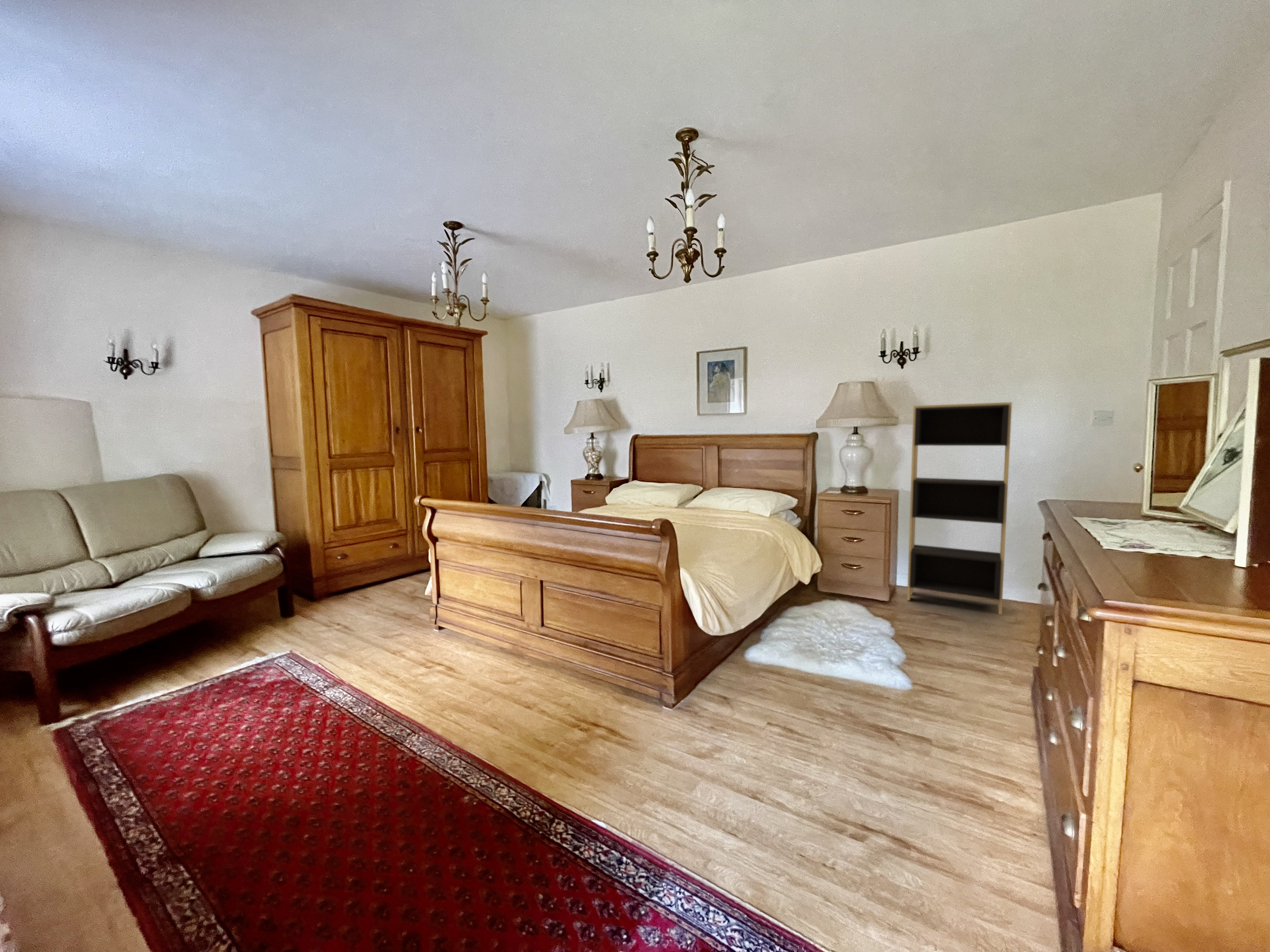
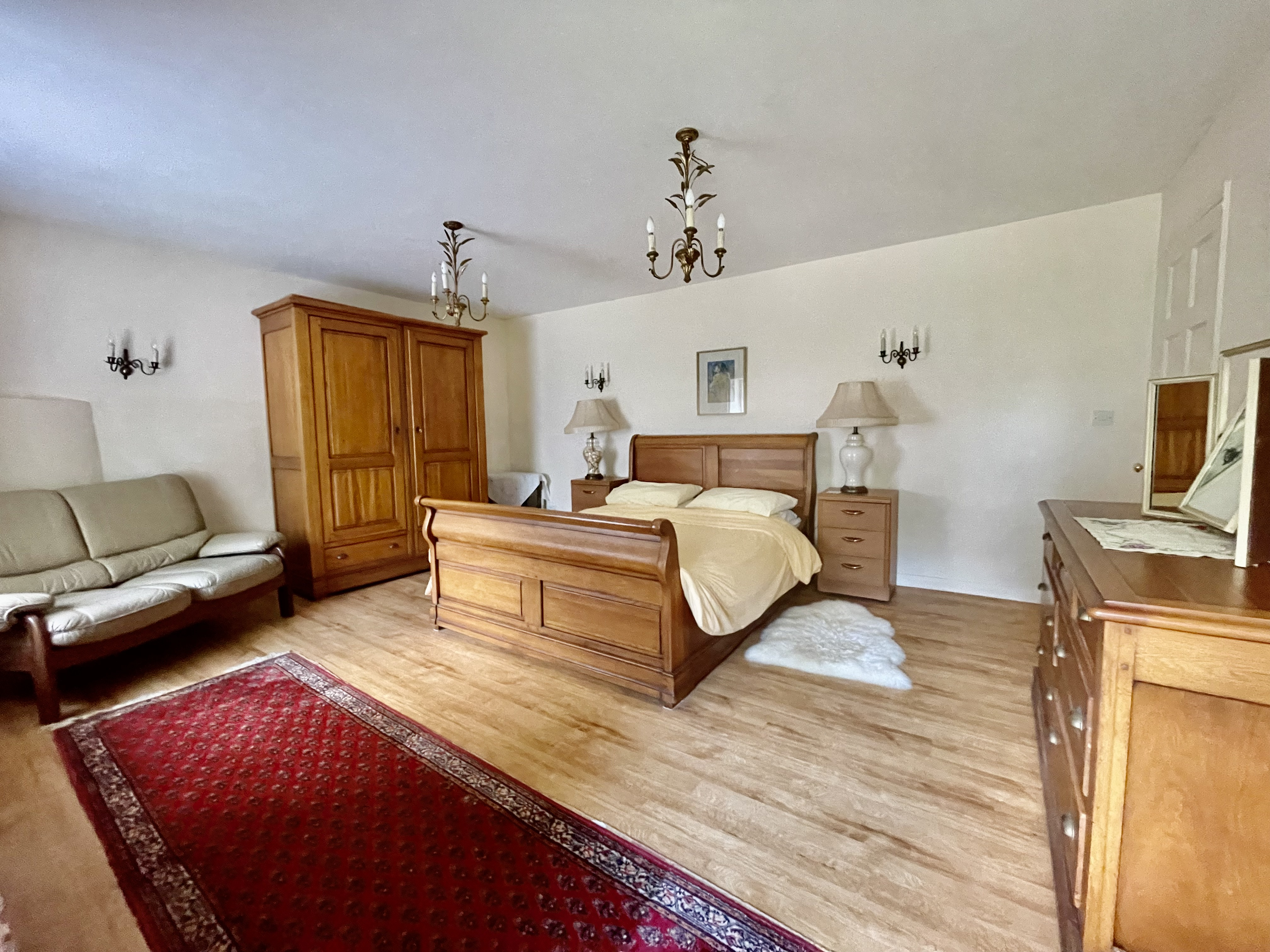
- shelving unit [907,402,1012,615]
